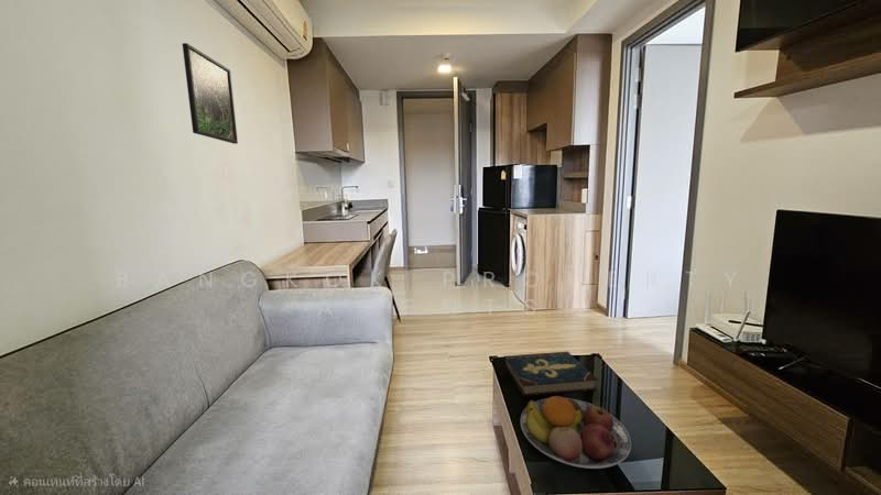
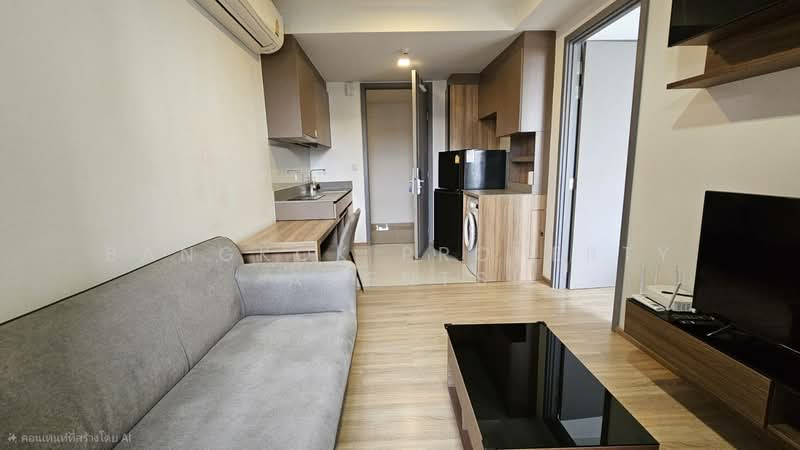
- fruit bowl [520,395,632,470]
- book [502,351,599,397]
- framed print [182,42,239,145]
